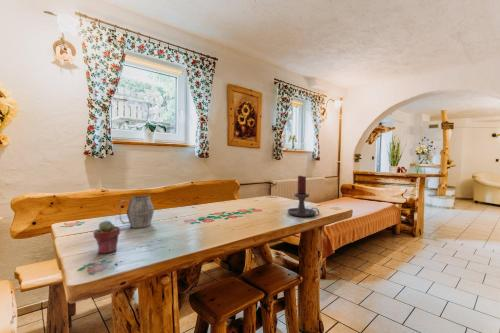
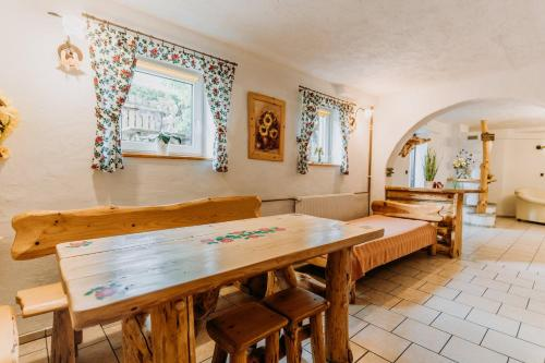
- mug [118,195,155,229]
- potted succulent [92,219,121,255]
- candle holder [287,174,321,218]
